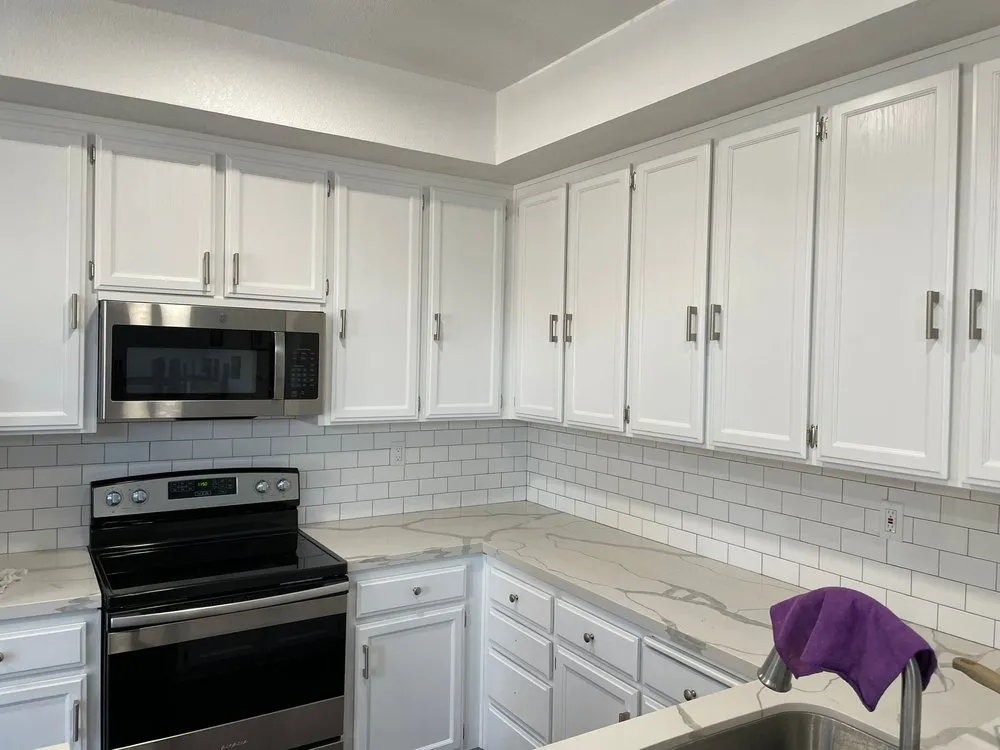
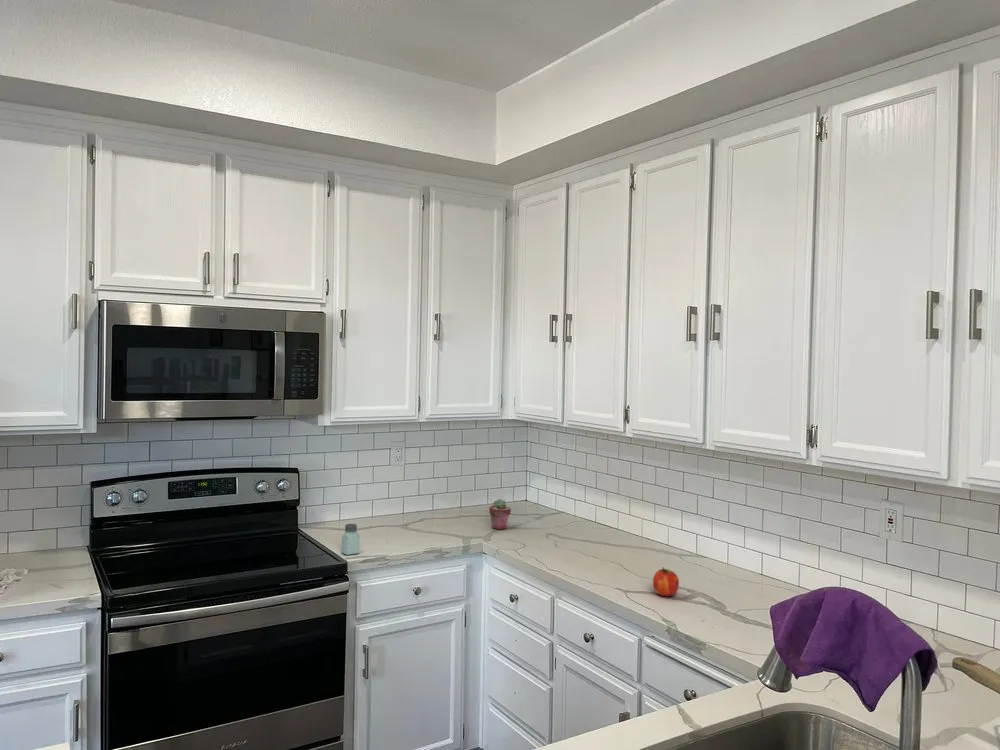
+ saltshaker [341,523,361,556]
+ potted succulent [488,498,512,530]
+ fruit [652,566,680,597]
